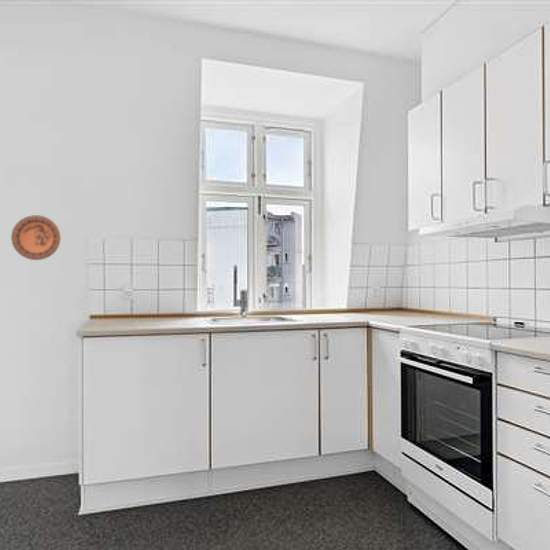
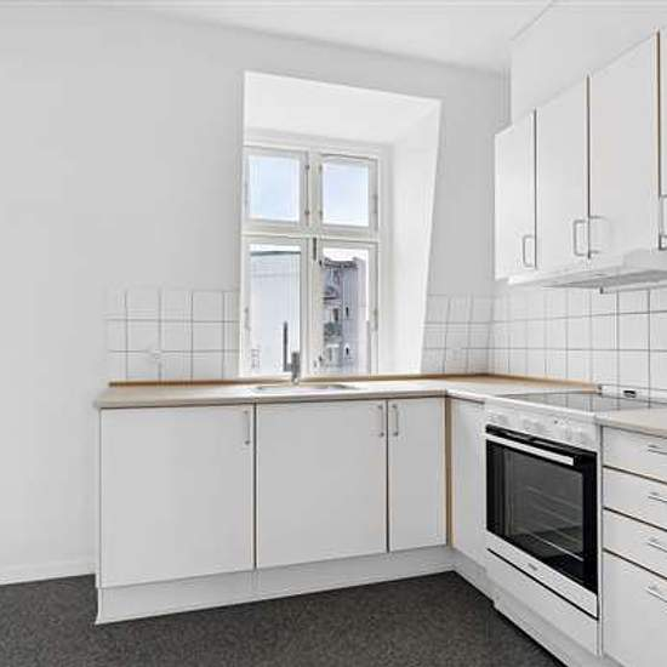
- decorative plate [10,214,62,261]
